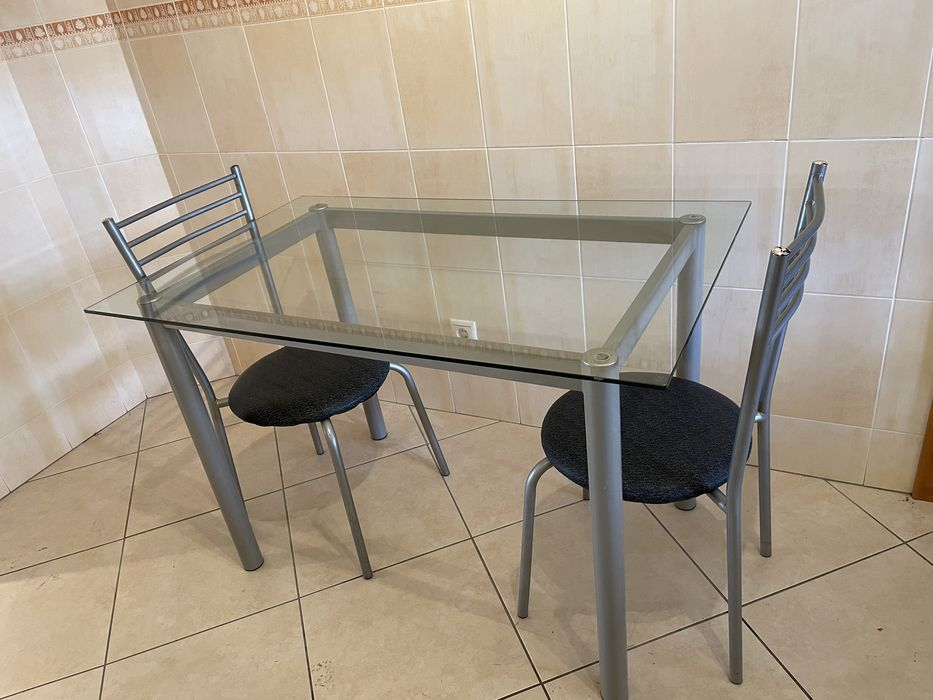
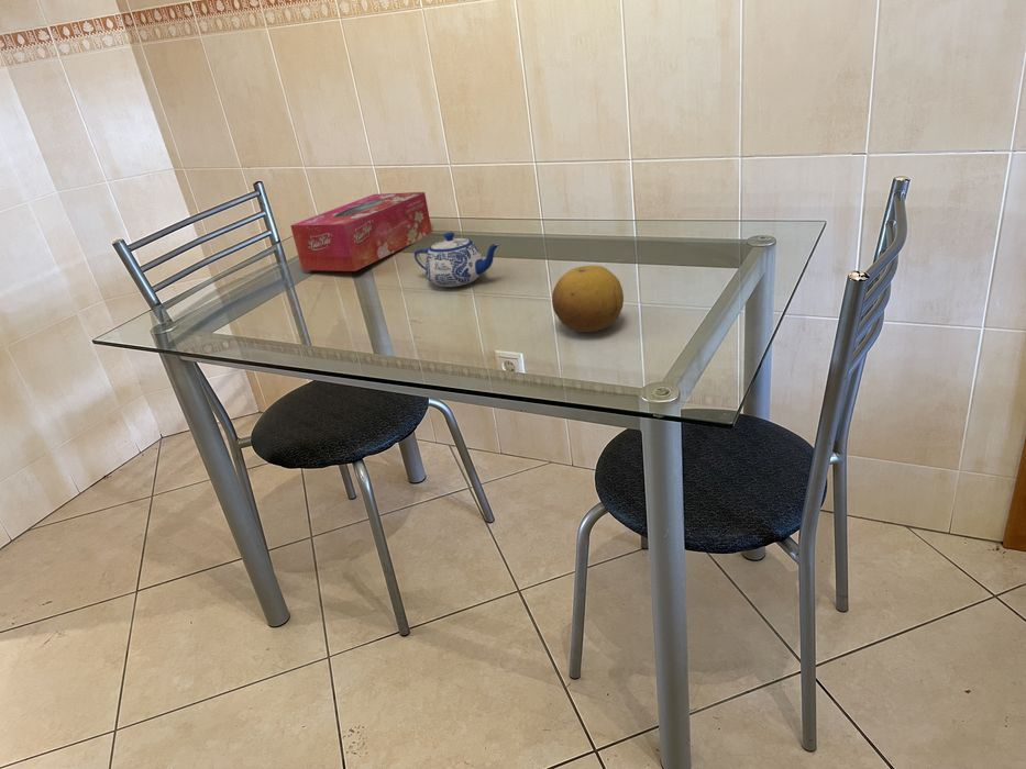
+ teapot [413,231,501,288]
+ fruit [551,265,625,334]
+ tissue box [289,191,433,272]
